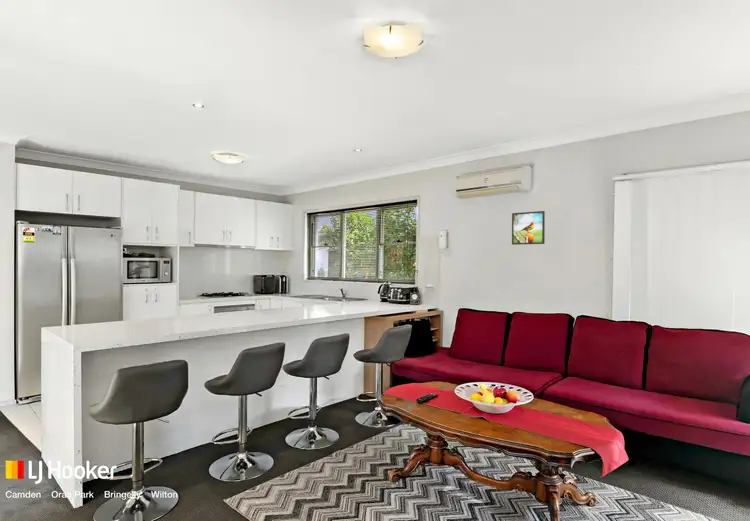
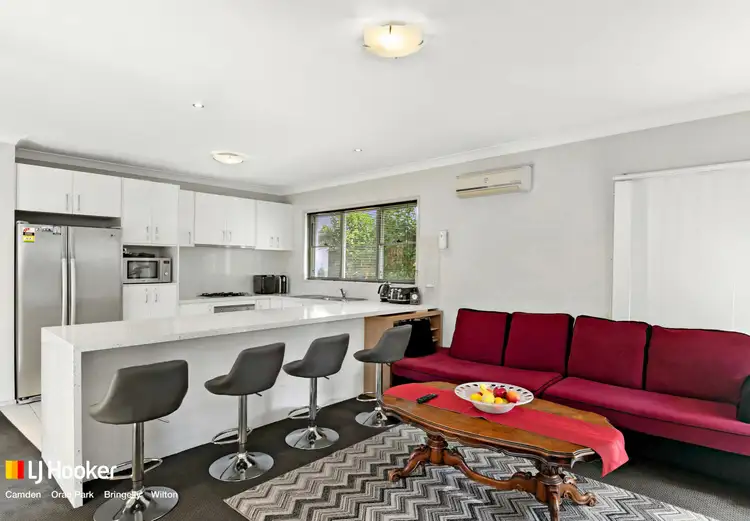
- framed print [511,210,546,246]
